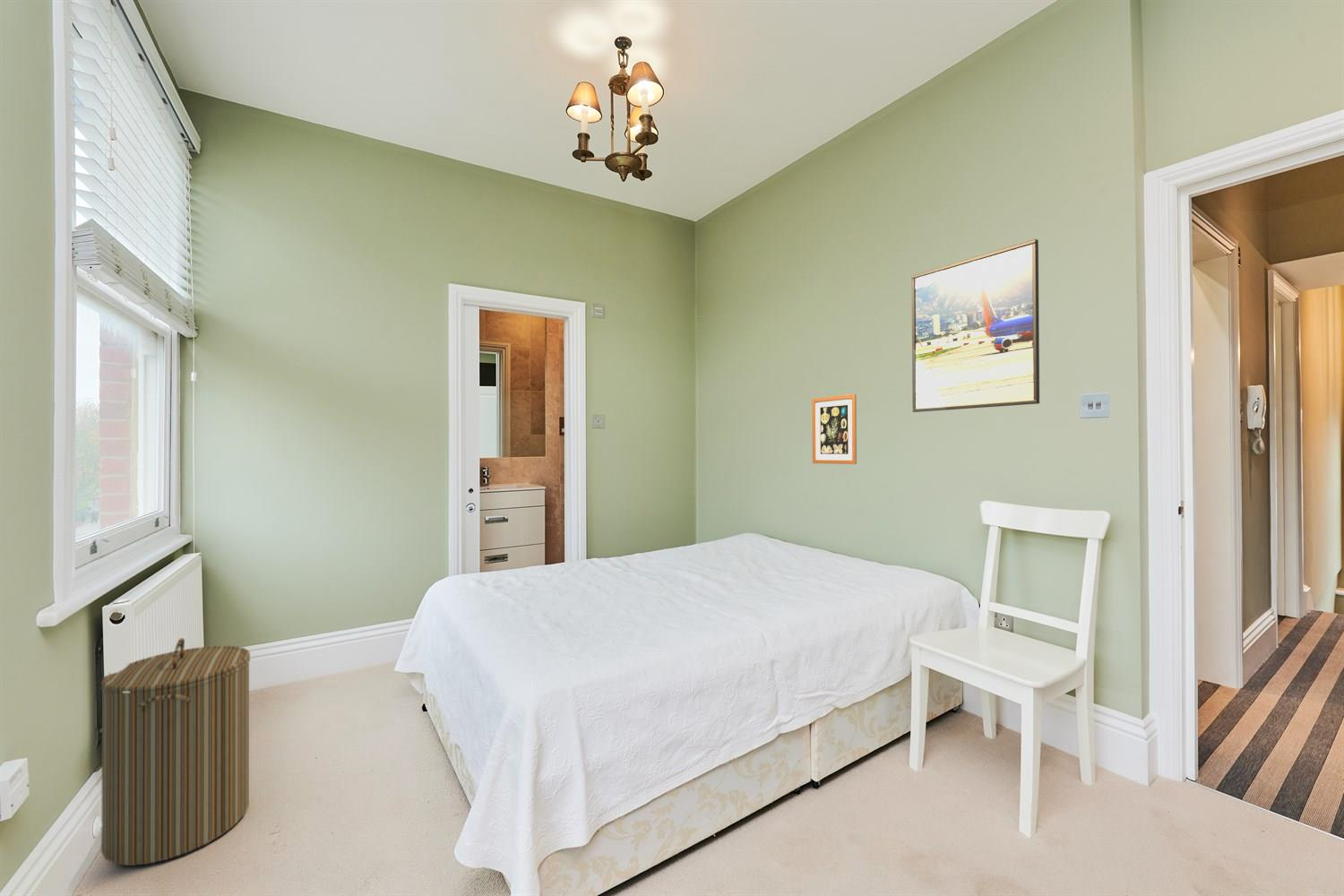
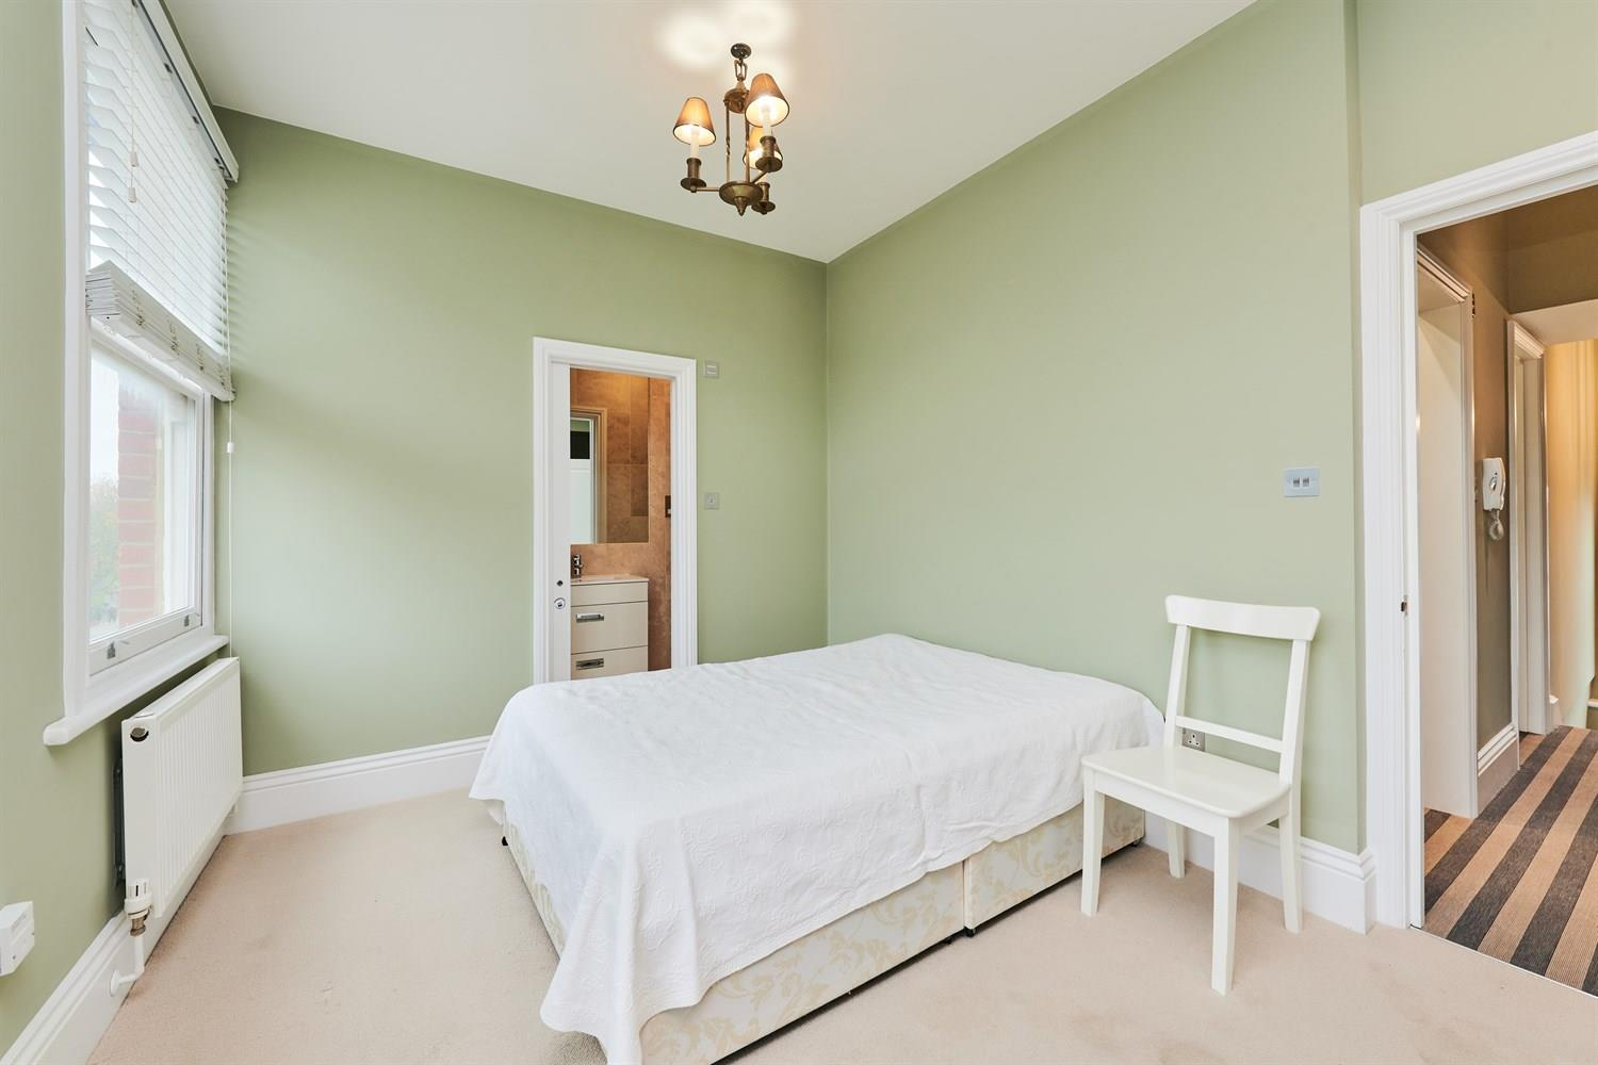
- wall art [811,393,857,465]
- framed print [911,238,1040,413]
- laundry hamper [100,637,251,866]
